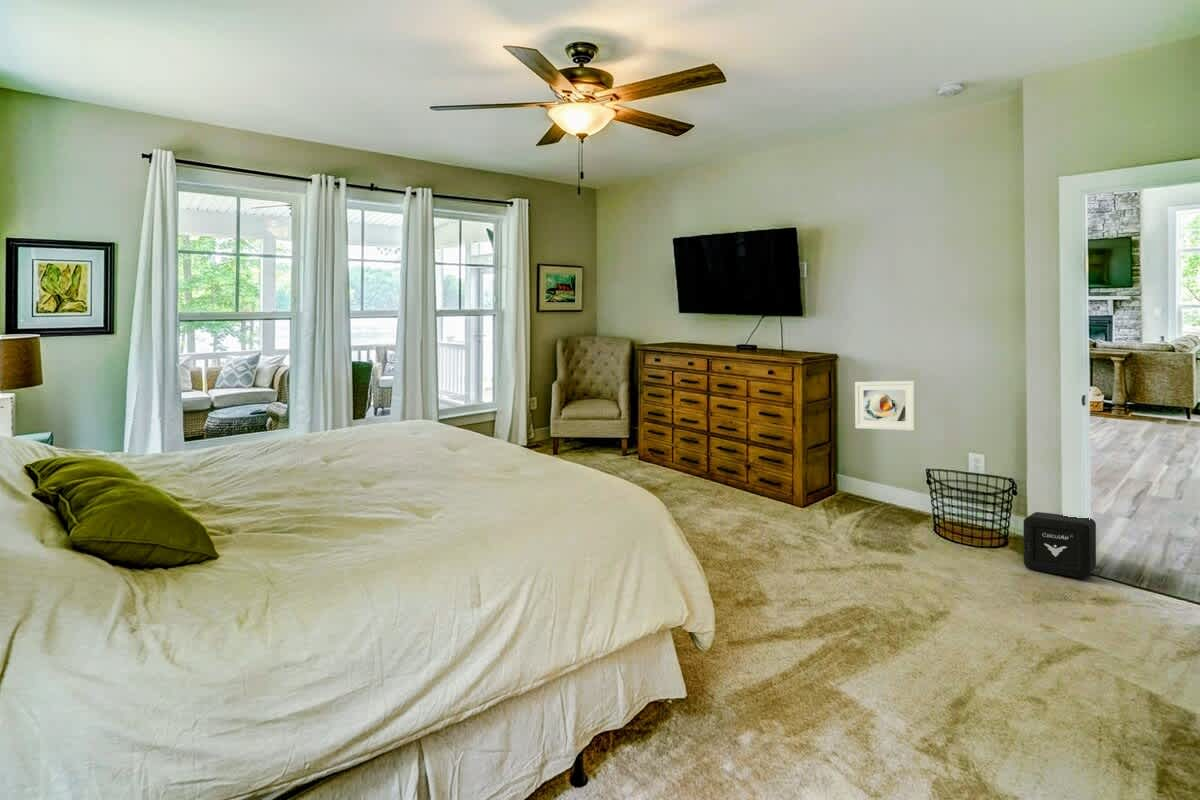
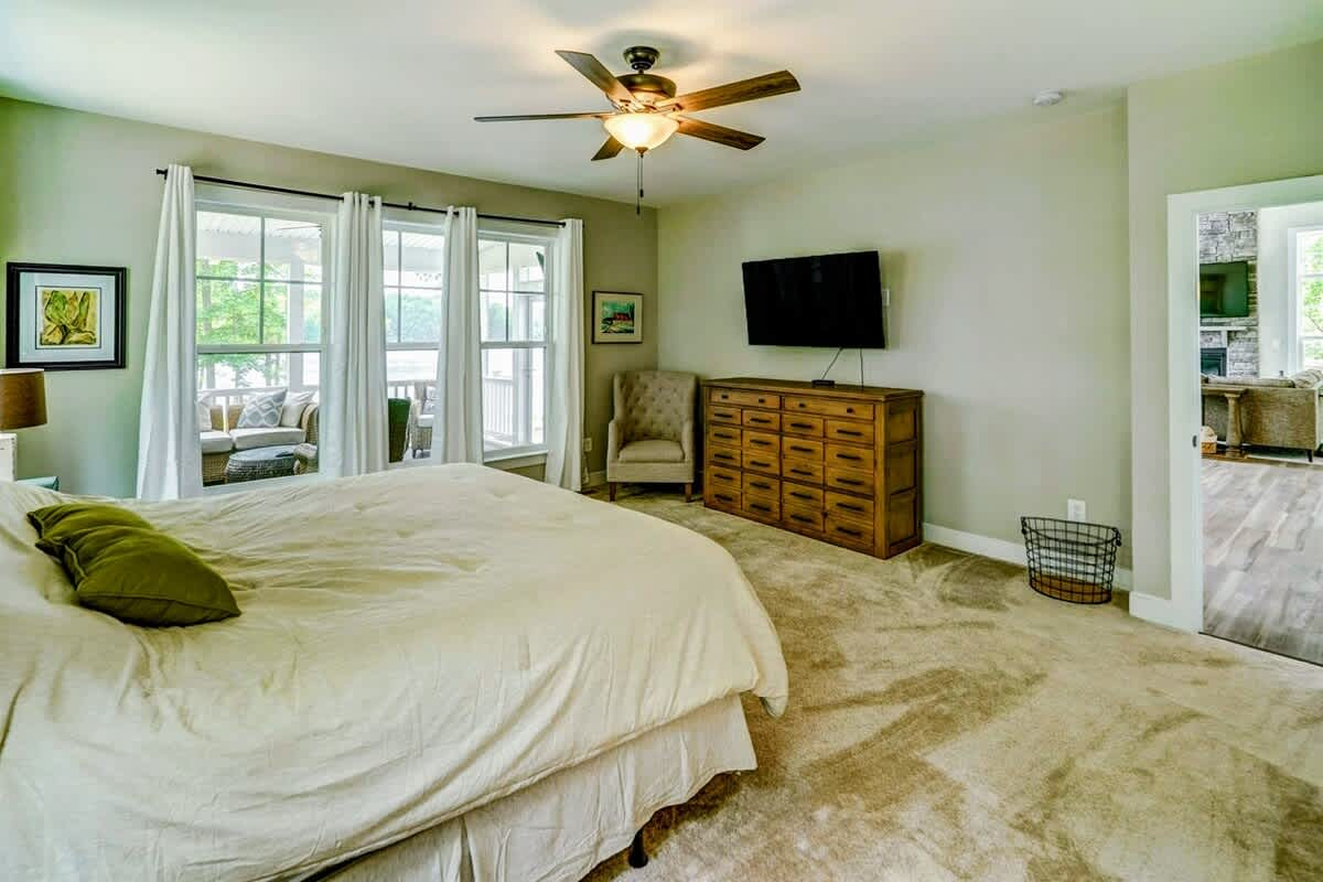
- air purifier [1023,511,1097,579]
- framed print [854,380,917,432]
